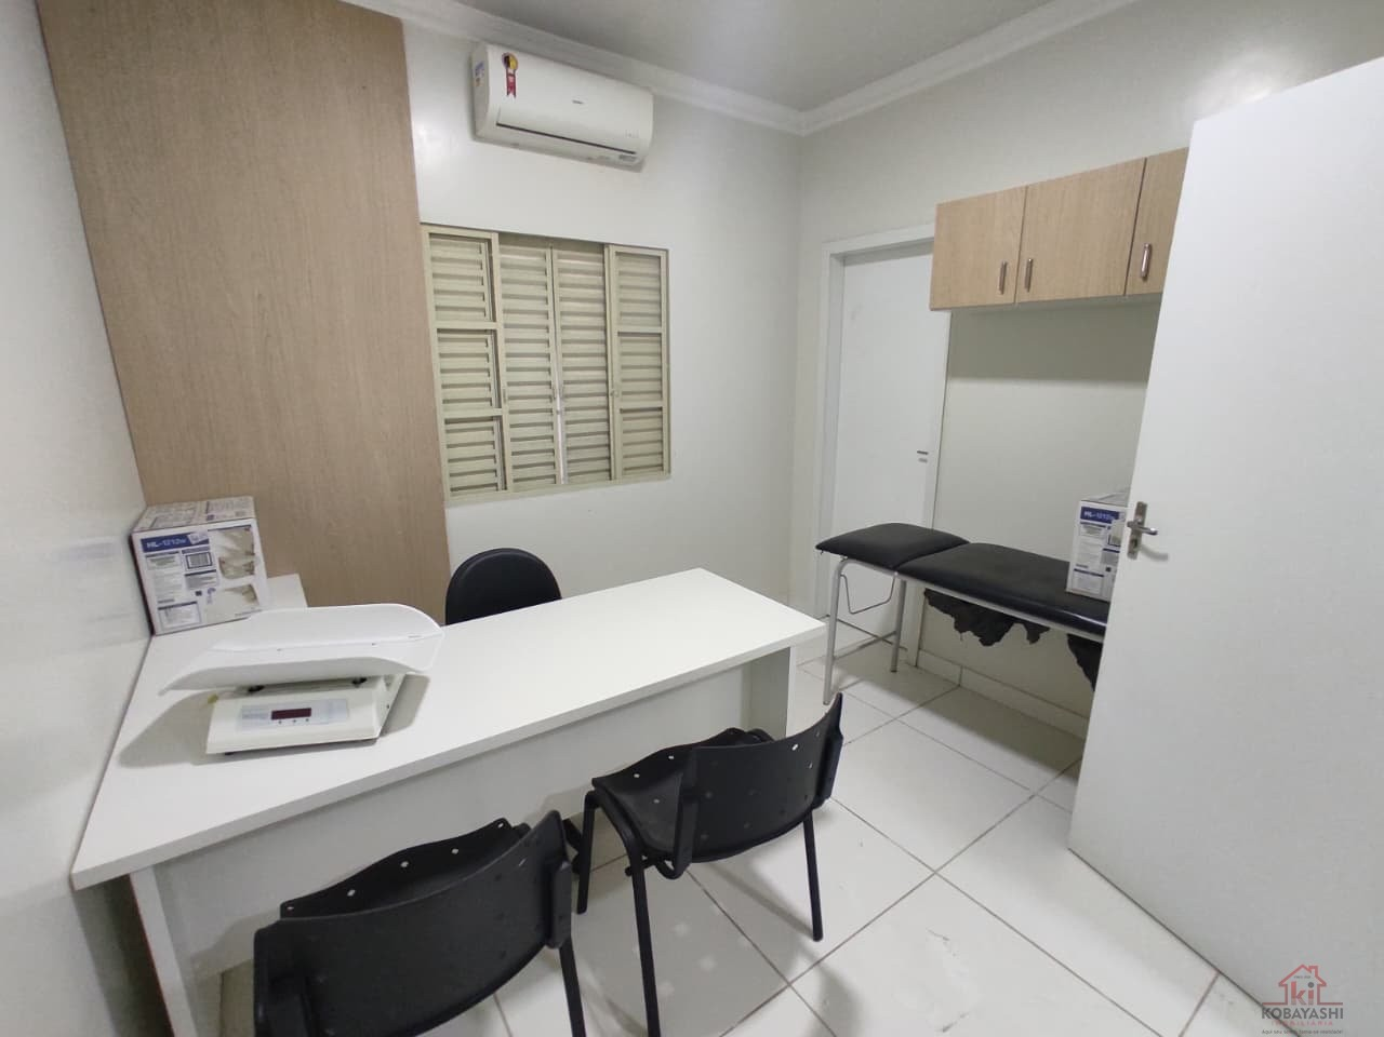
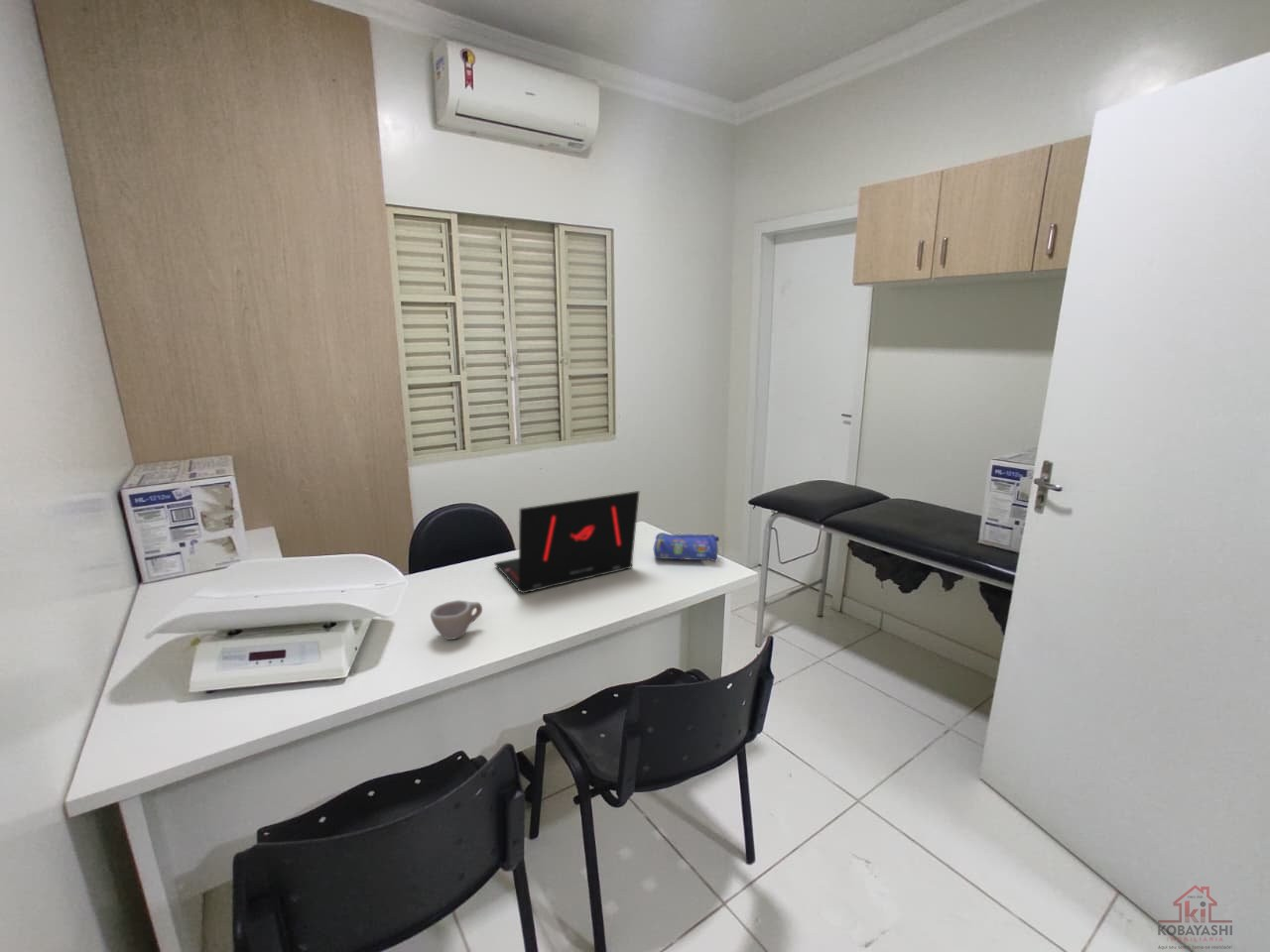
+ pencil case [653,532,720,562]
+ cup [430,599,483,641]
+ laptop [493,490,640,594]
